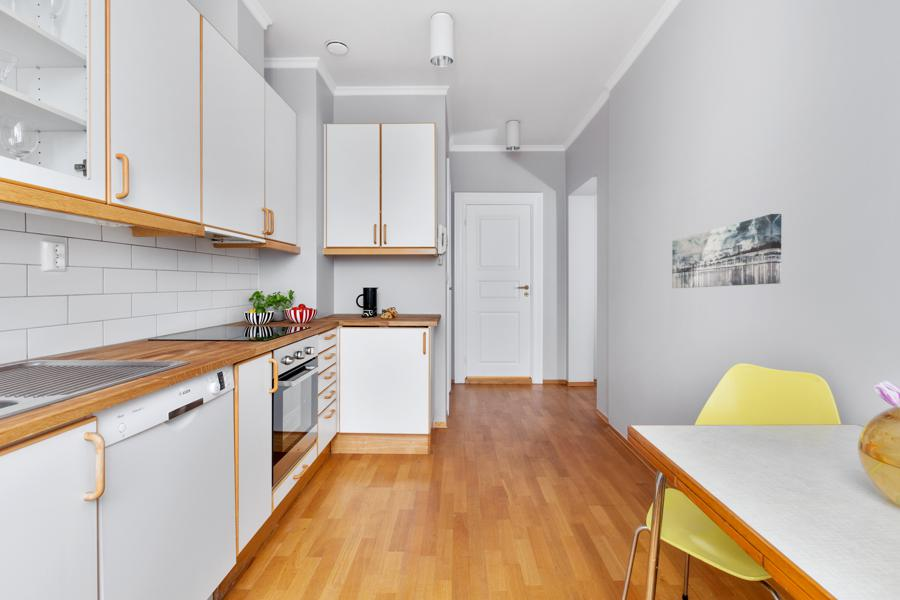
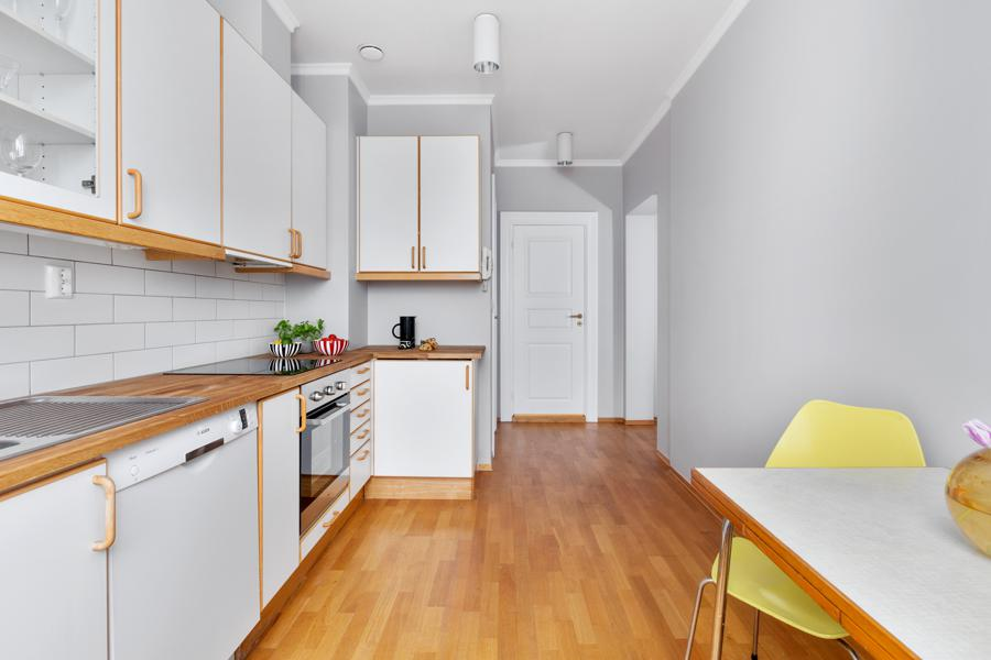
- wall art [671,213,782,289]
